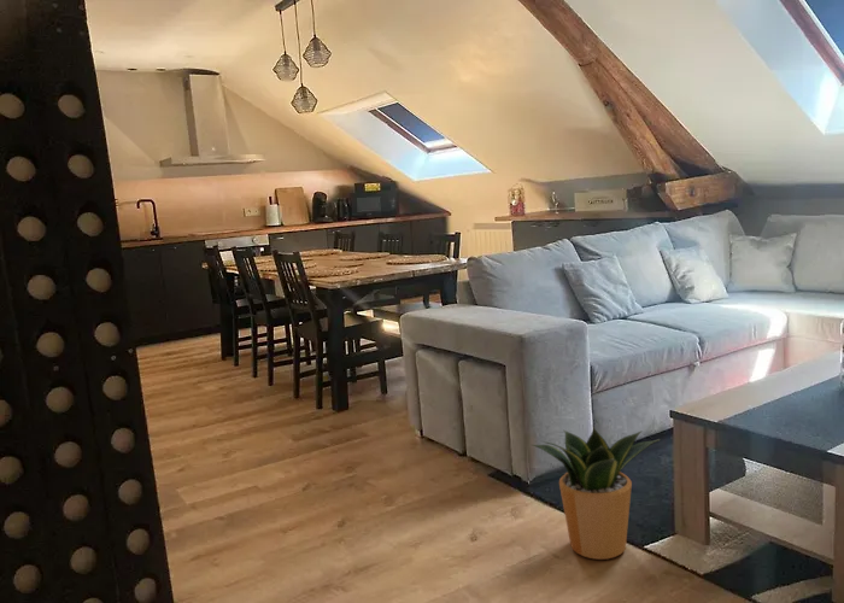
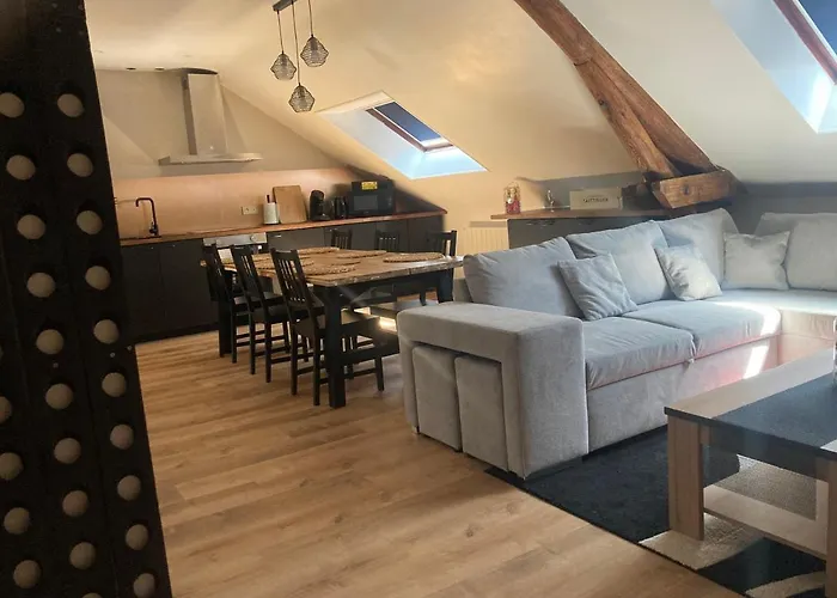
- potted plant [532,426,662,561]
